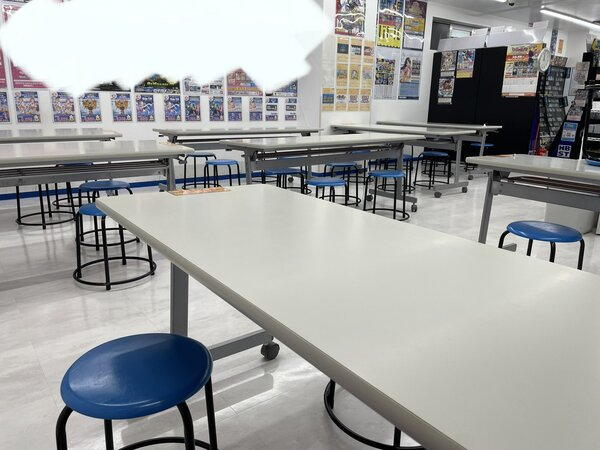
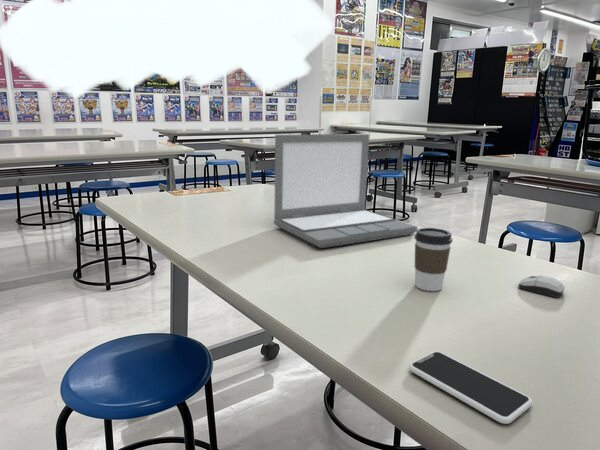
+ laptop [273,133,418,249]
+ coffee cup [414,227,453,292]
+ computer mouse [518,274,566,299]
+ smartphone [408,351,533,425]
